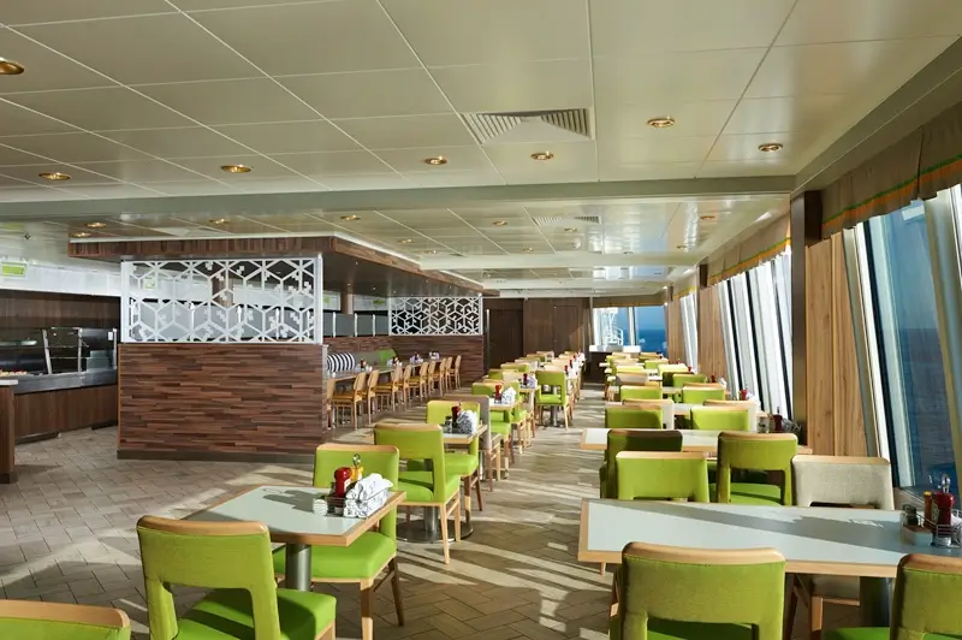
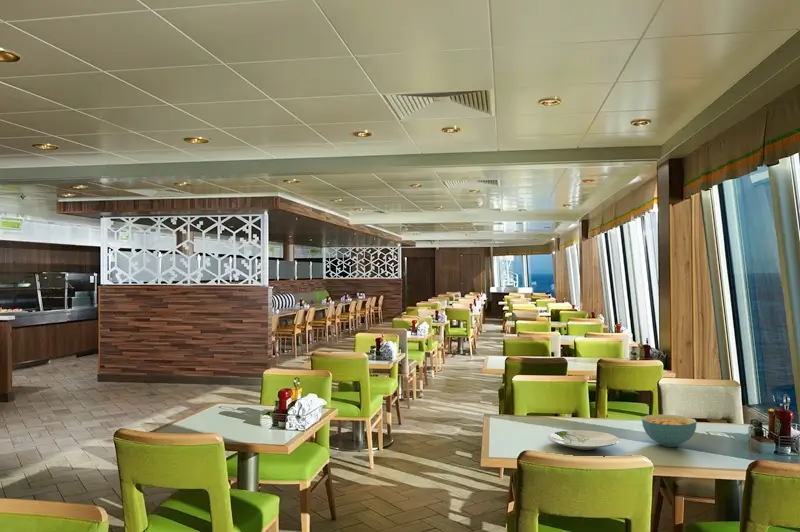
+ plate [547,429,620,451]
+ cereal bowl [641,414,698,448]
